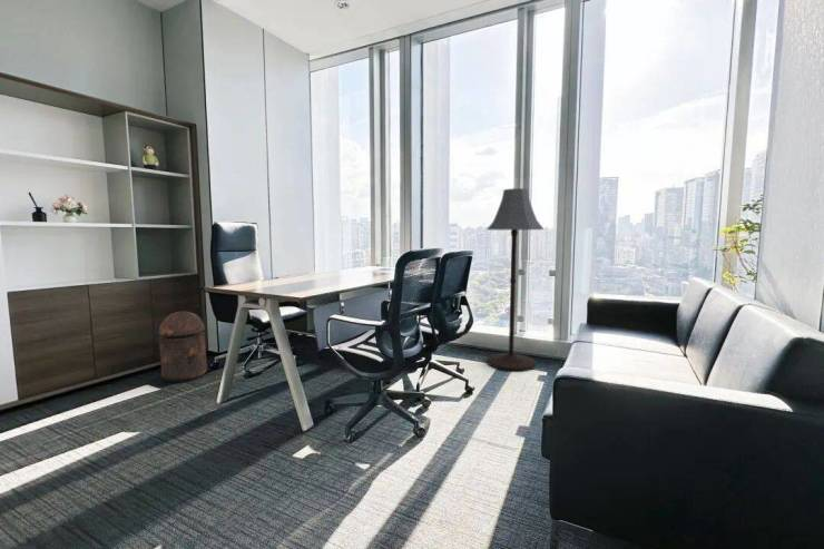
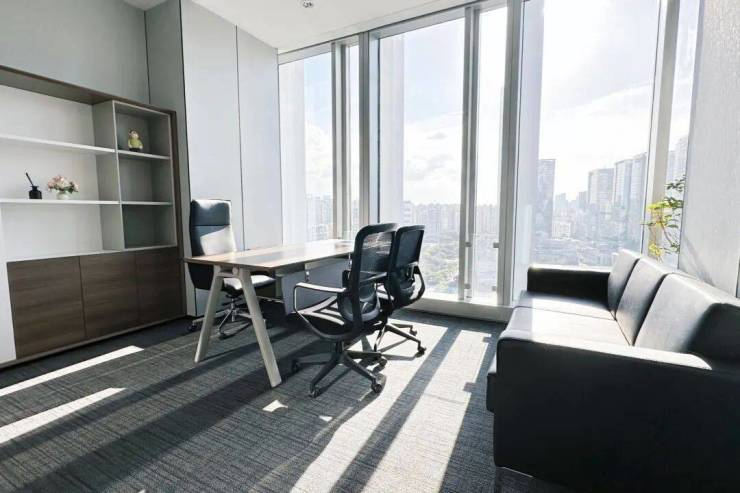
- floor lamp [485,187,545,372]
- trash can [158,311,208,384]
